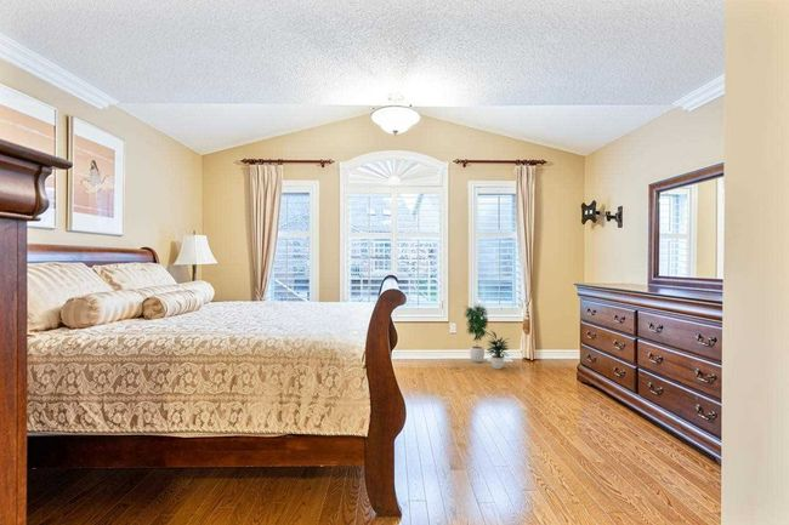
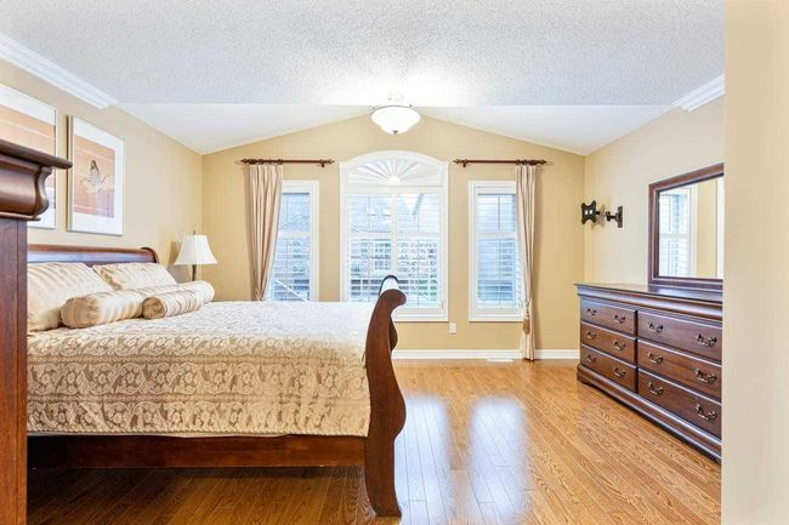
- potted plant [462,301,512,370]
